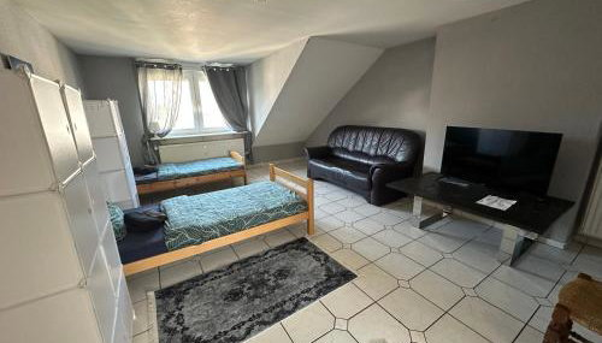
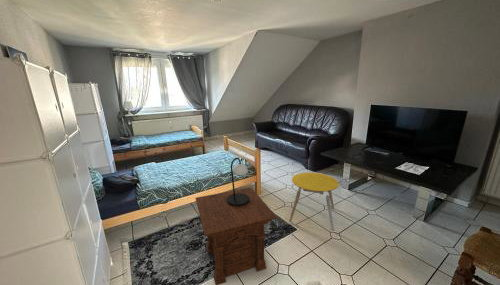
+ stool [288,172,340,232]
+ side table [195,187,278,285]
+ table lamp [227,157,249,207]
